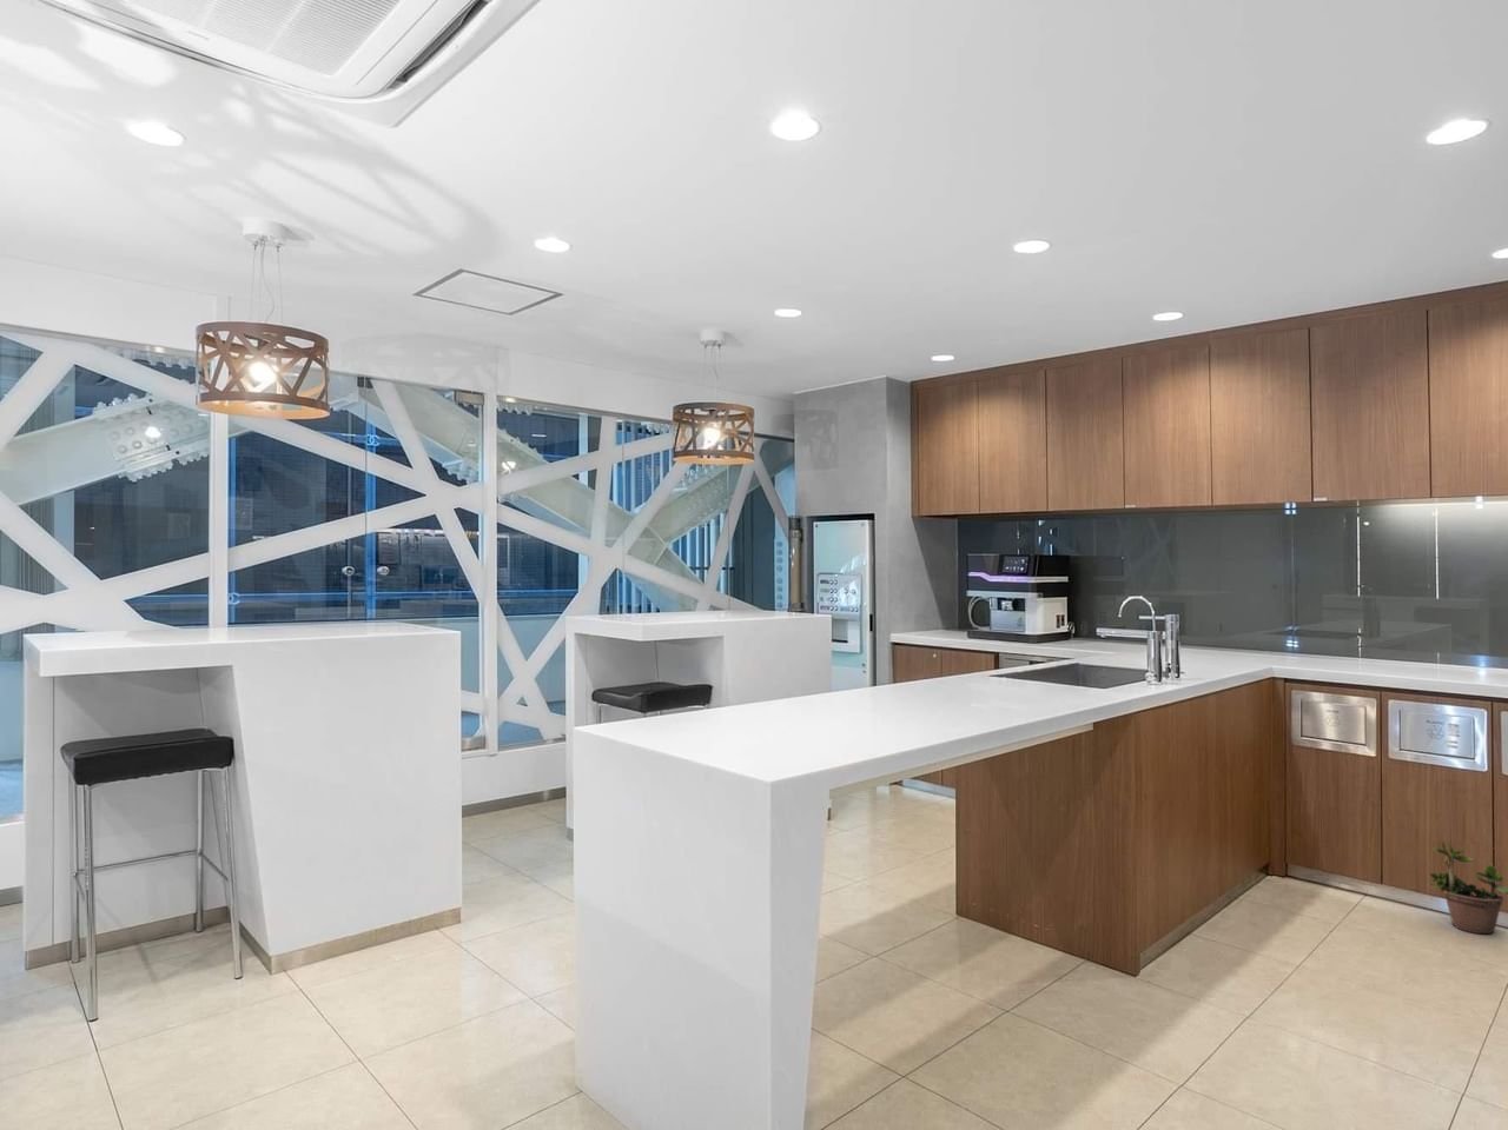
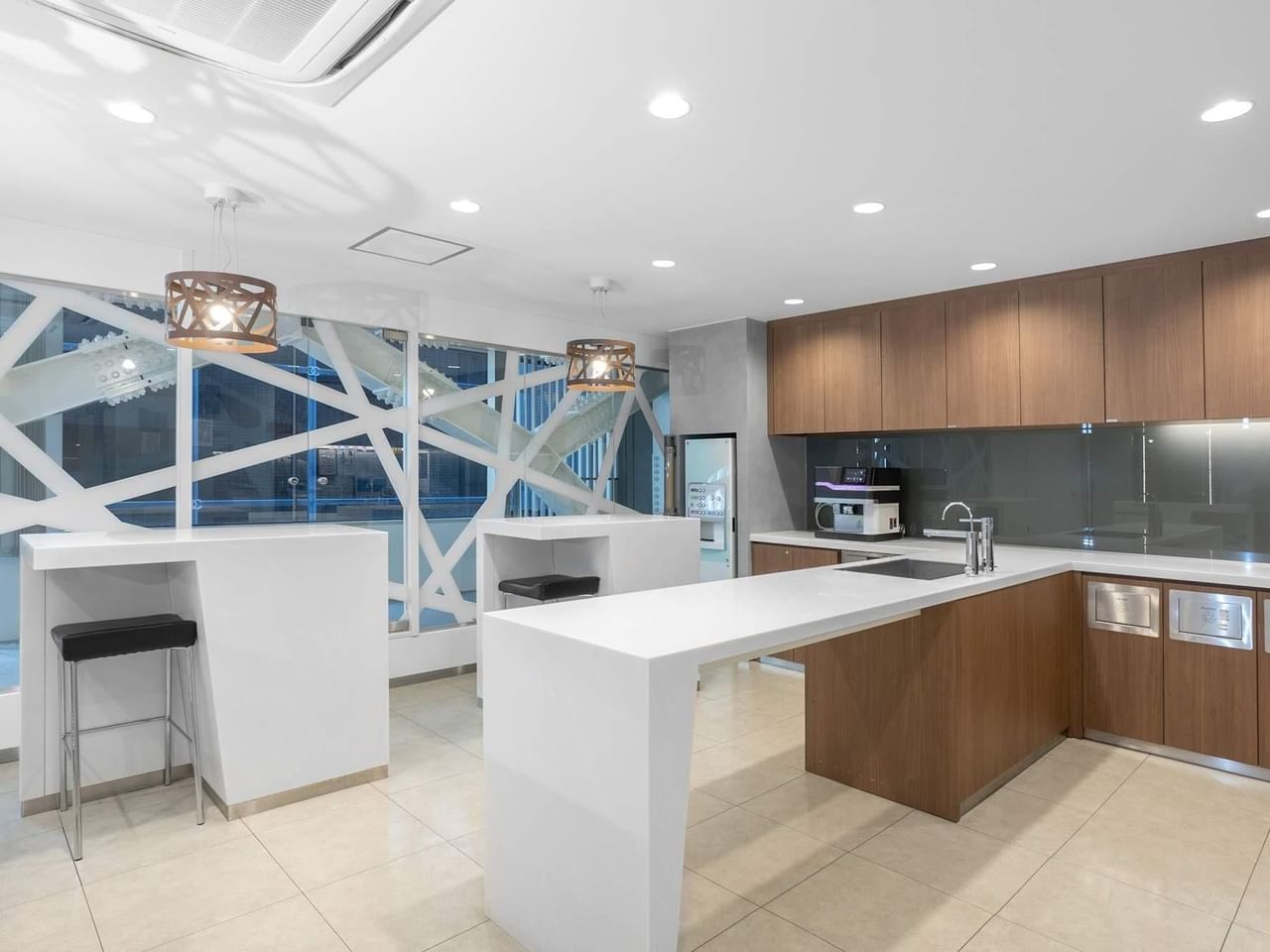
- potted plant [1426,839,1508,934]
